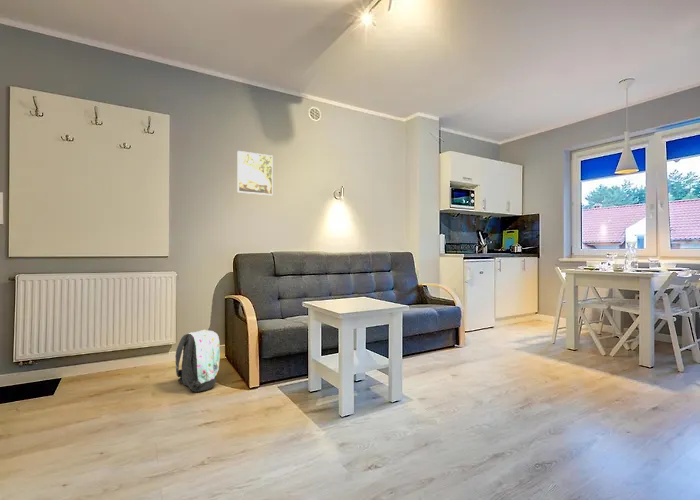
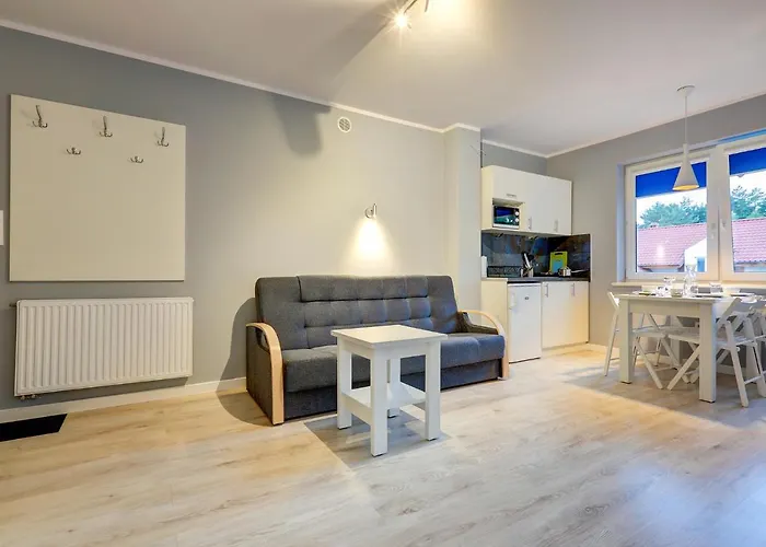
- backpack [174,329,221,393]
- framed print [236,150,274,196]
